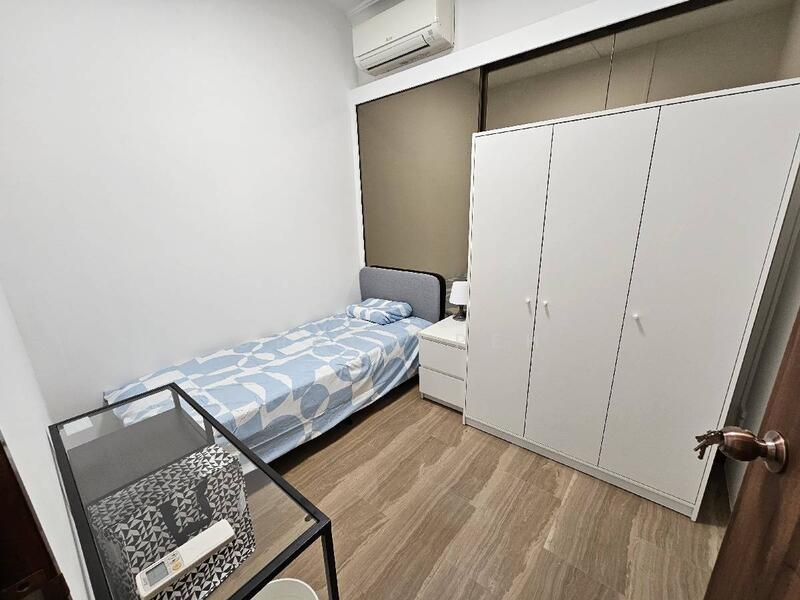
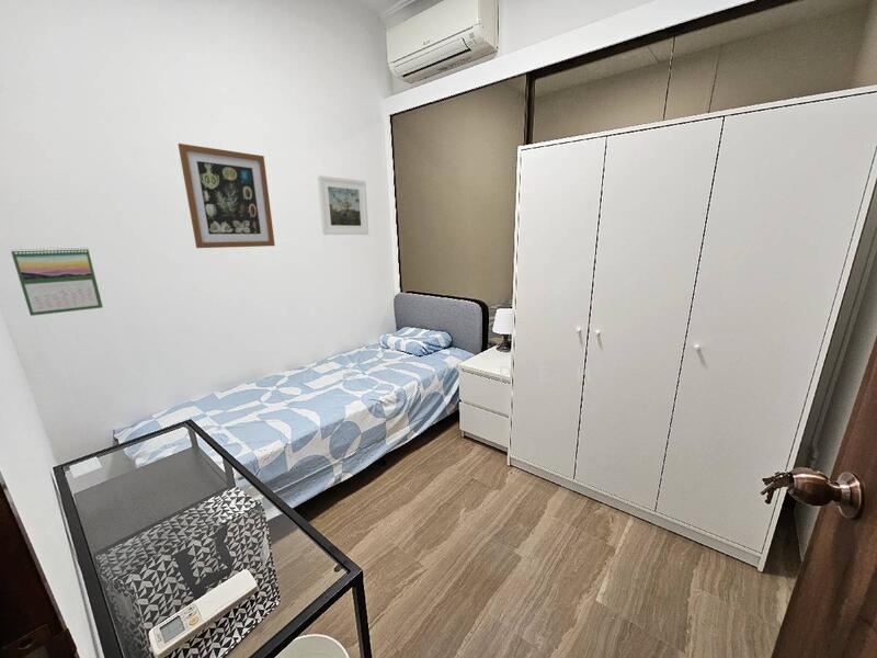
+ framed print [317,174,369,236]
+ wall art [178,143,276,249]
+ calendar [10,246,104,317]
